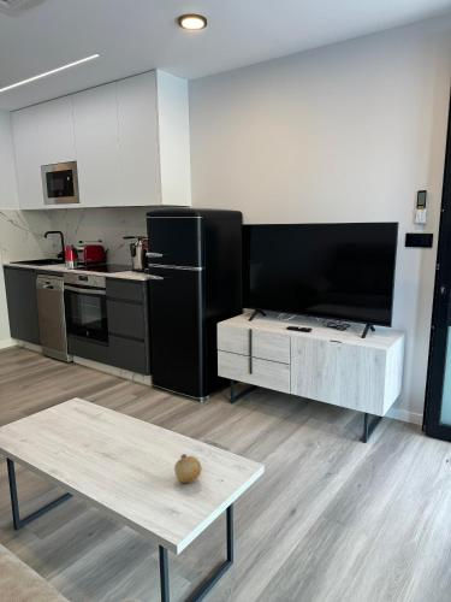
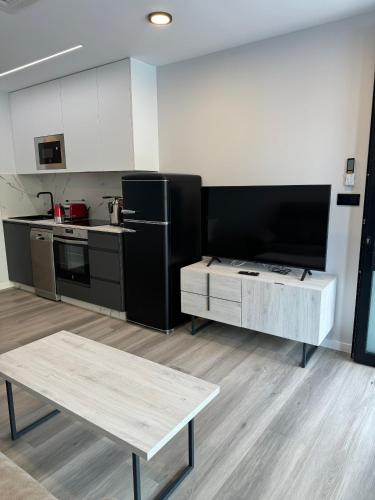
- fruit [173,453,202,484]
